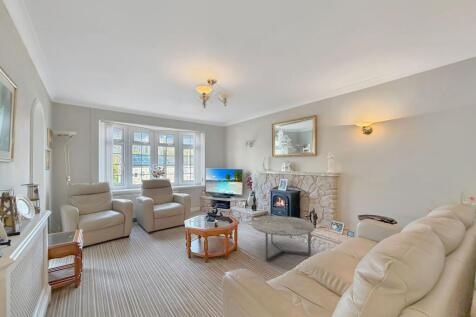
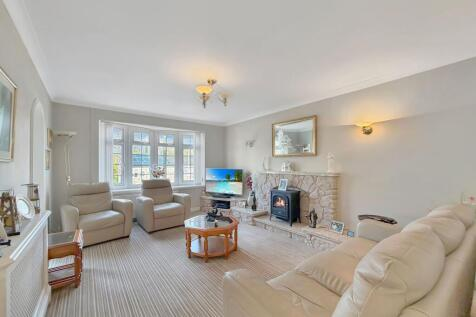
- coffee table [251,215,316,262]
